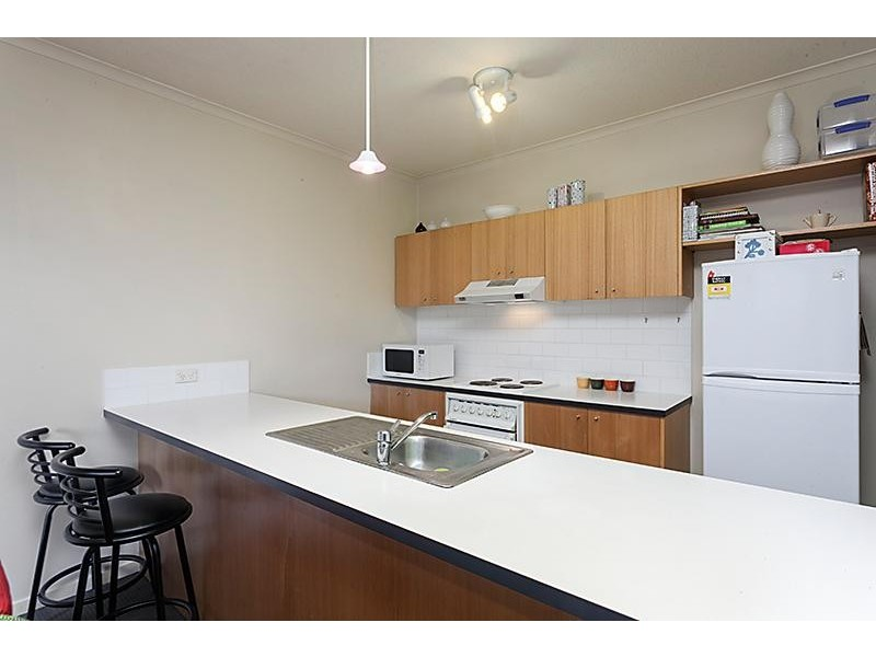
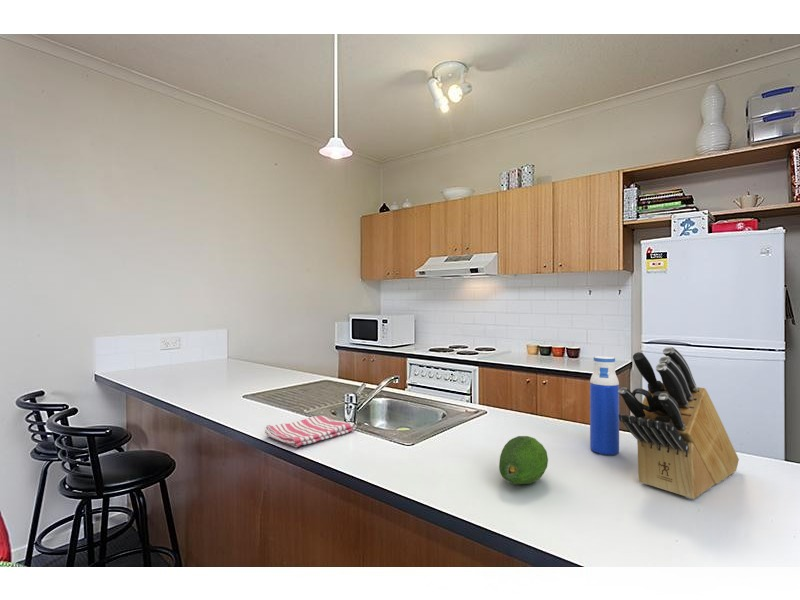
+ water bottle [589,355,620,456]
+ fruit [498,435,549,485]
+ knife block [618,346,740,500]
+ dish towel [264,415,358,448]
